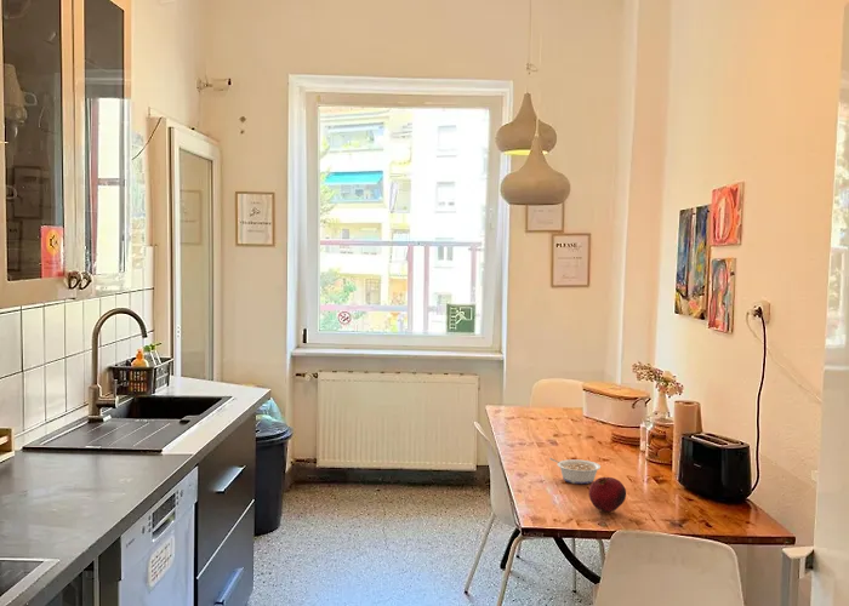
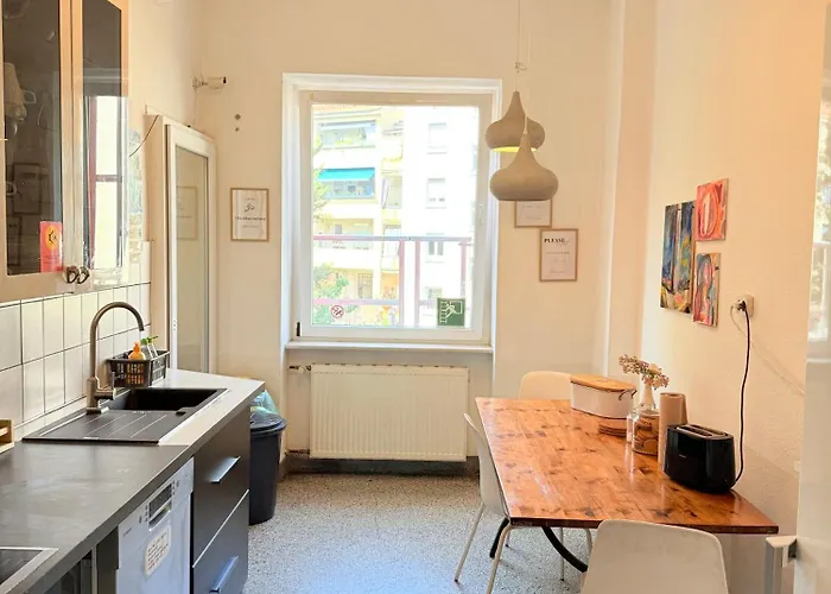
- legume [548,457,602,485]
- fruit [588,475,627,513]
